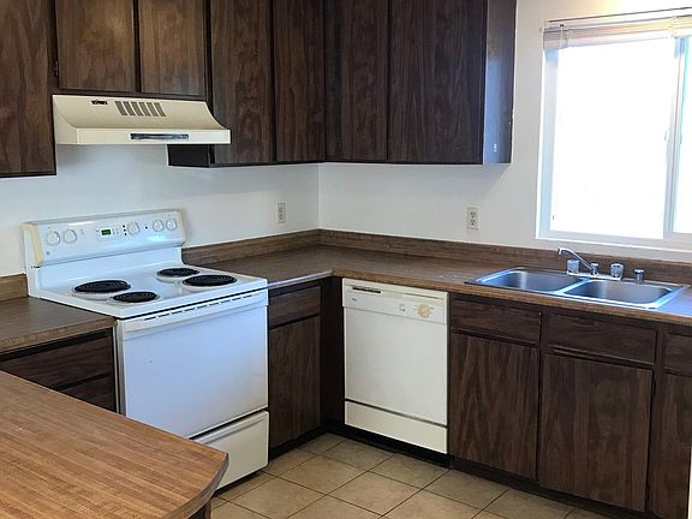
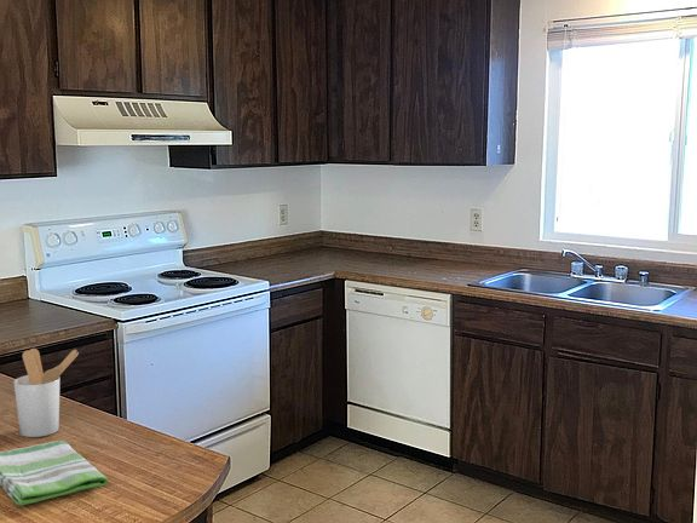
+ dish towel [0,439,109,507]
+ utensil holder [12,347,80,438]
